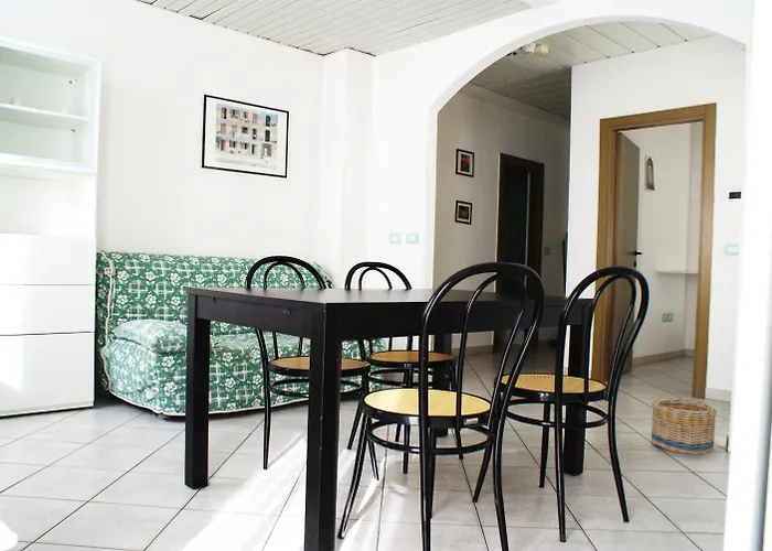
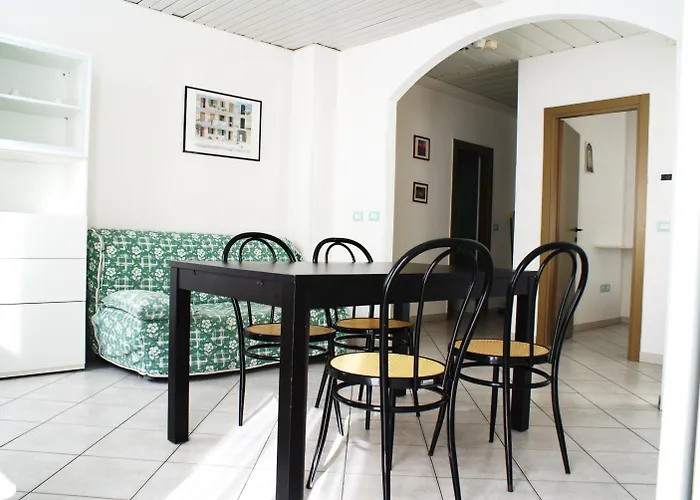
- basket [651,398,718,455]
